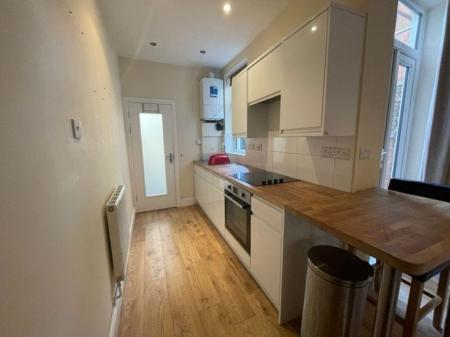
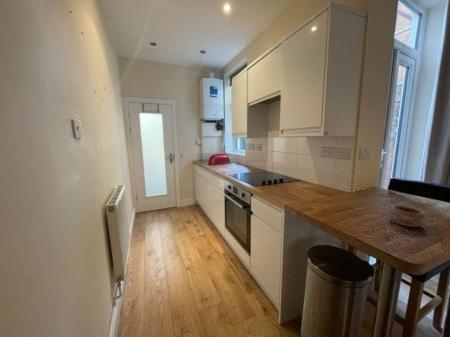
+ pottery [389,204,426,228]
